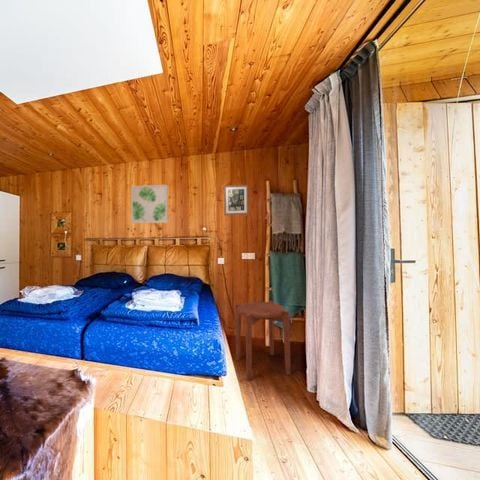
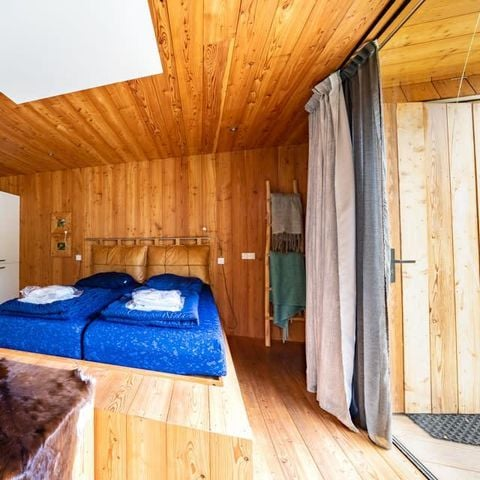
- wall art [130,184,169,224]
- side table [234,300,291,382]
- wall art [223,184,250,216]
